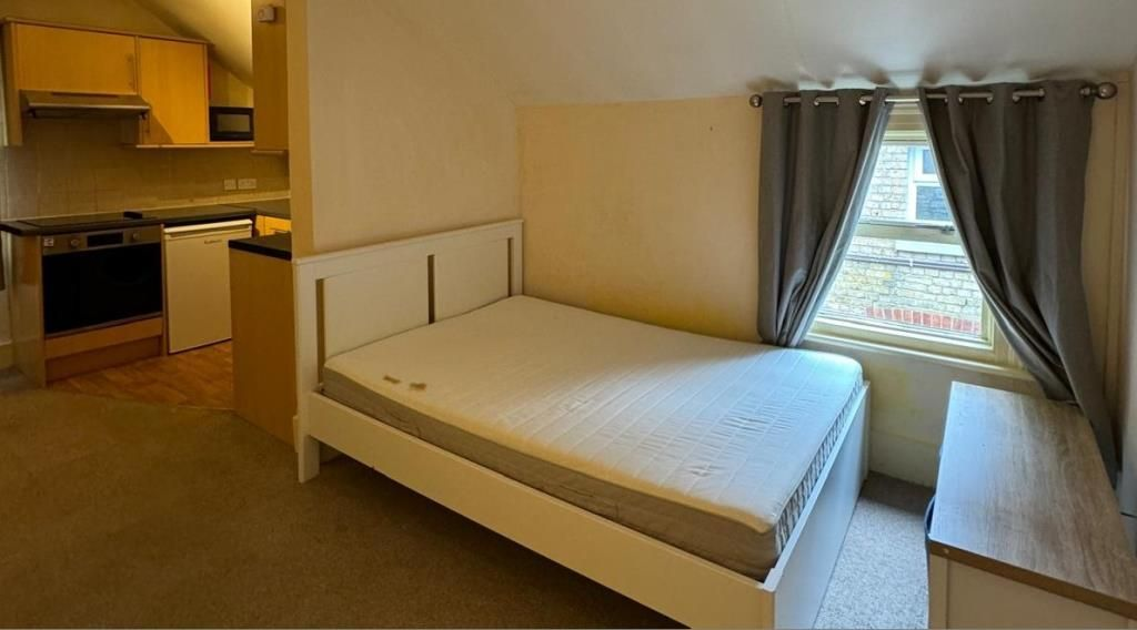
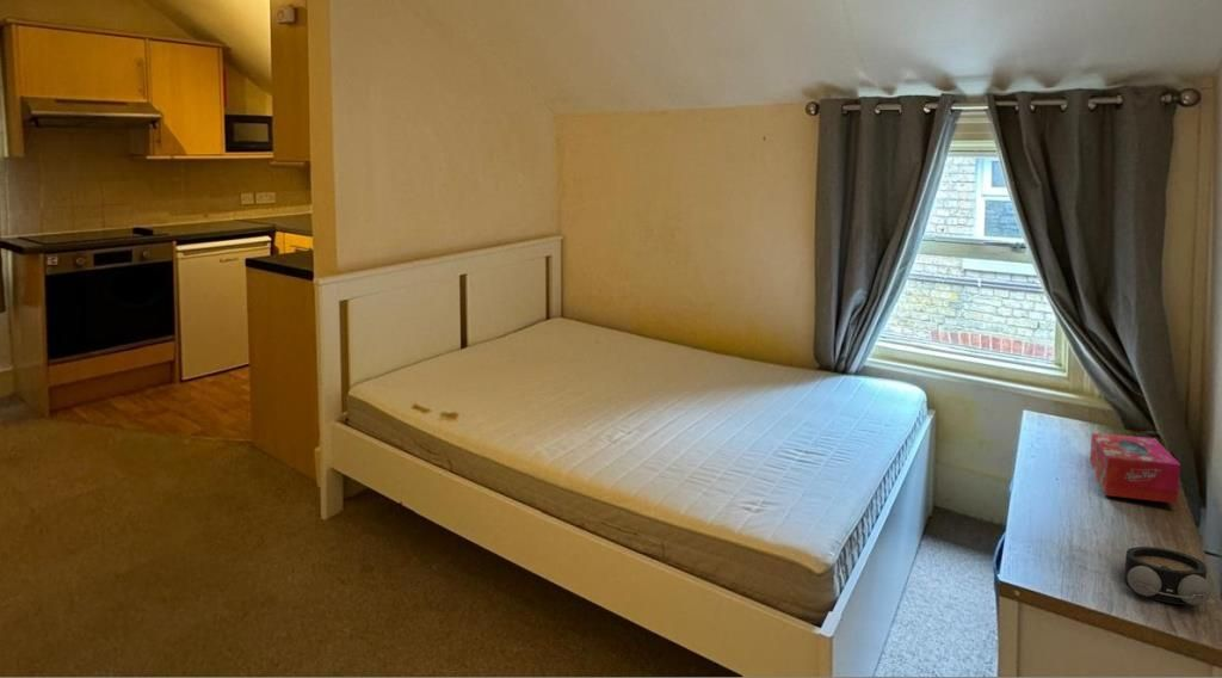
+ tissue box [1088,432,1181,505]
+ alarm clock [1123,546,1212,606]
